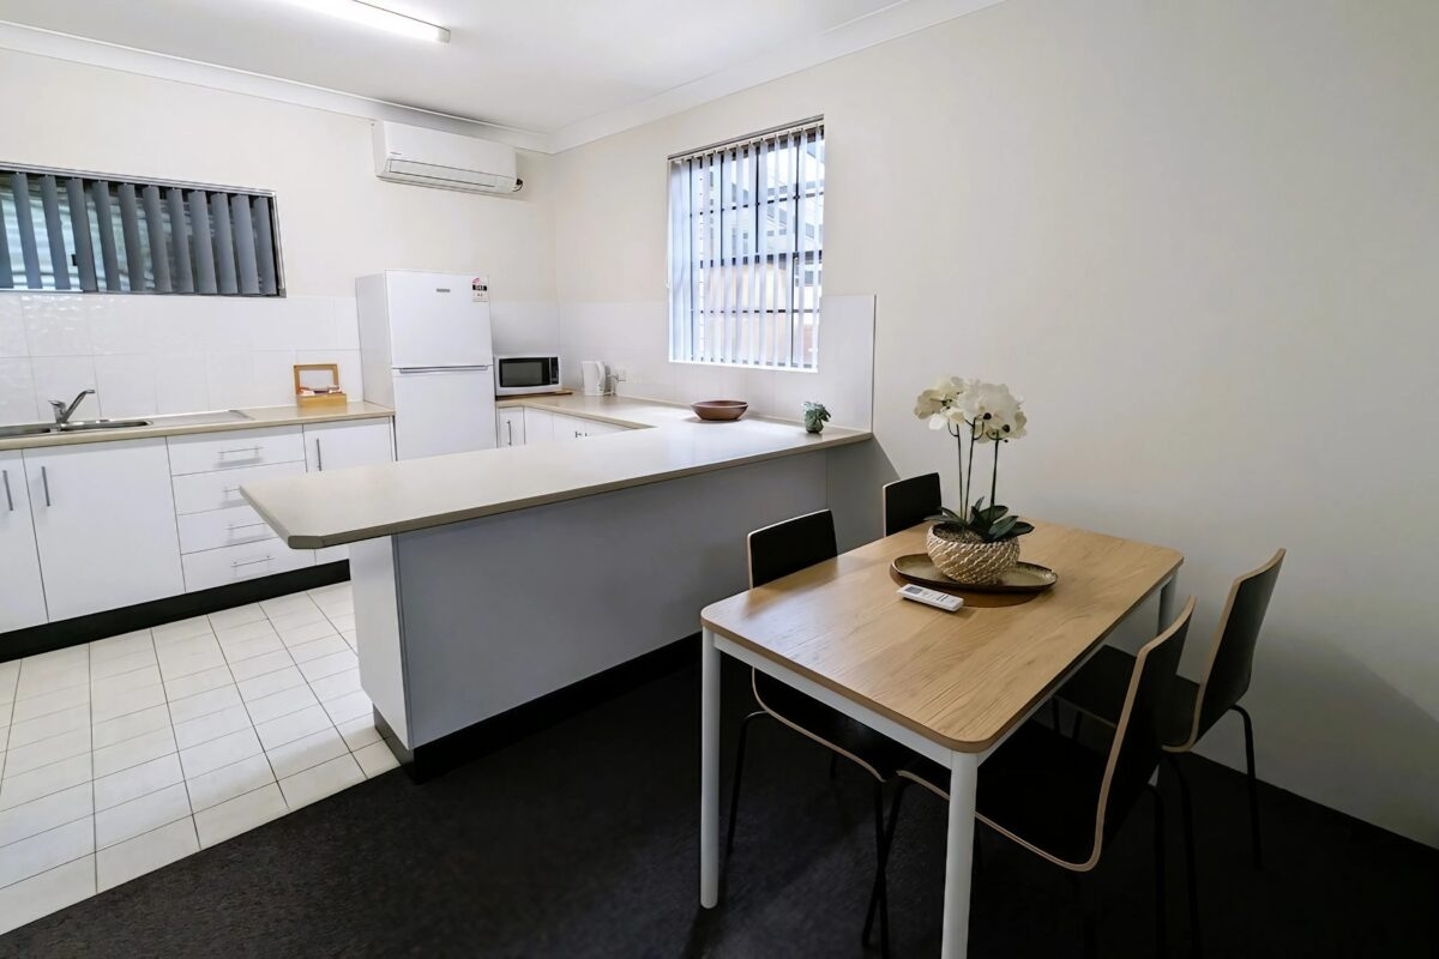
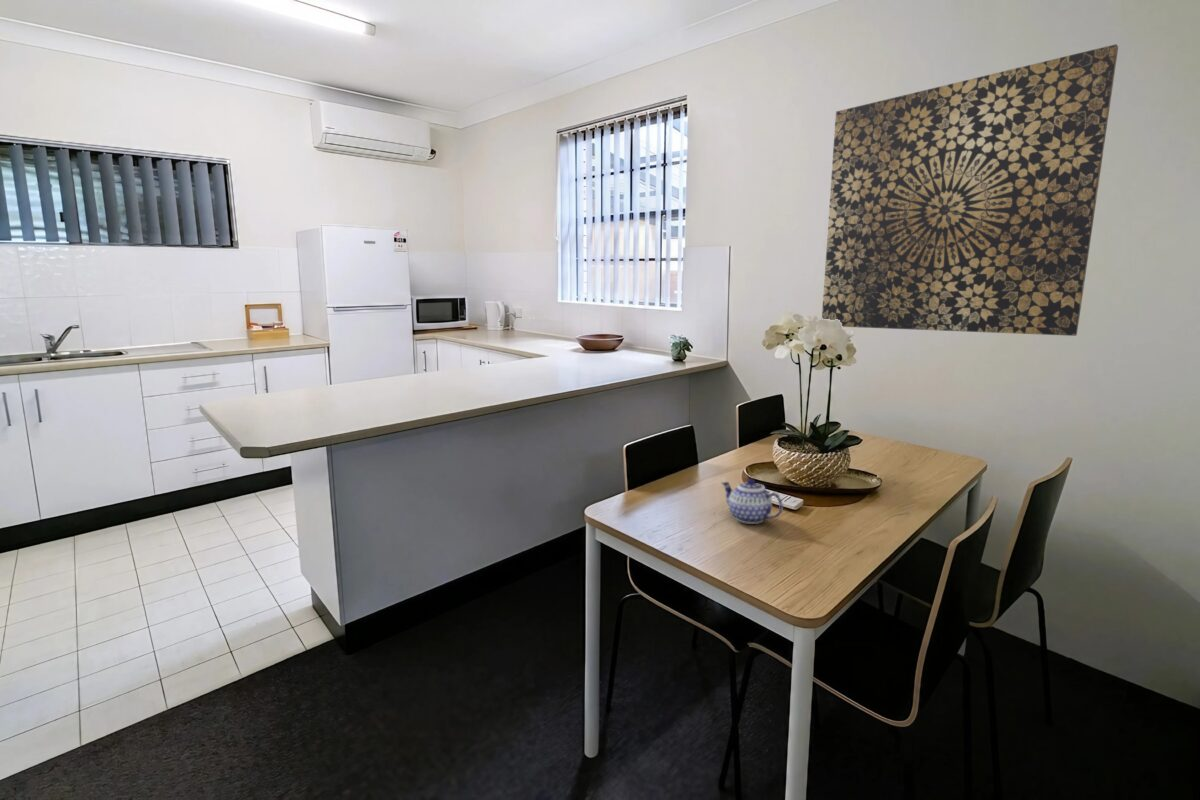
+ wall art [821,43,1119,337]
+ teapot [720,478,784,525]
